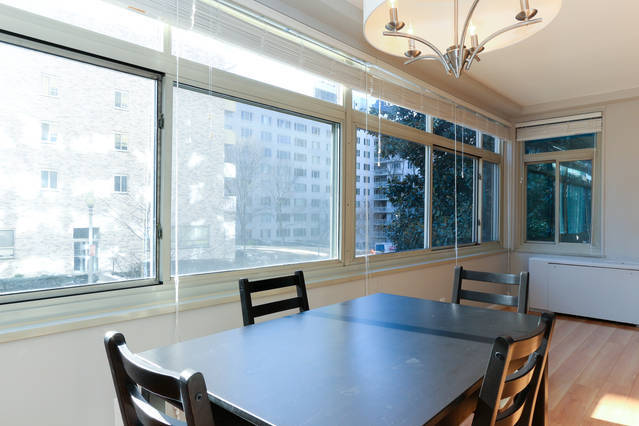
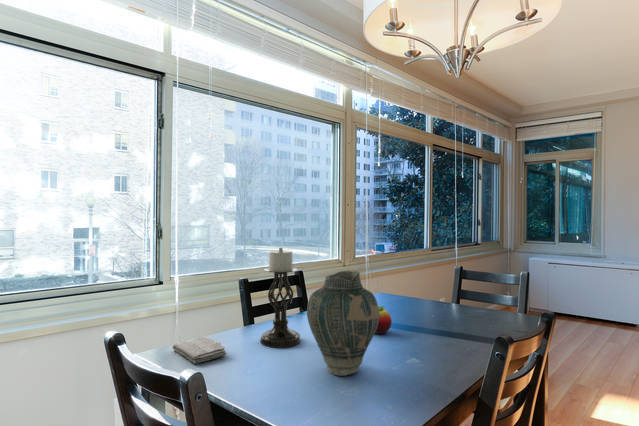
+ washcloth [171,335,227,365]
+ candle holder [259,247,301,349]
+ vase [306,269,379,377]
+ fruit [375,305,393,335]
